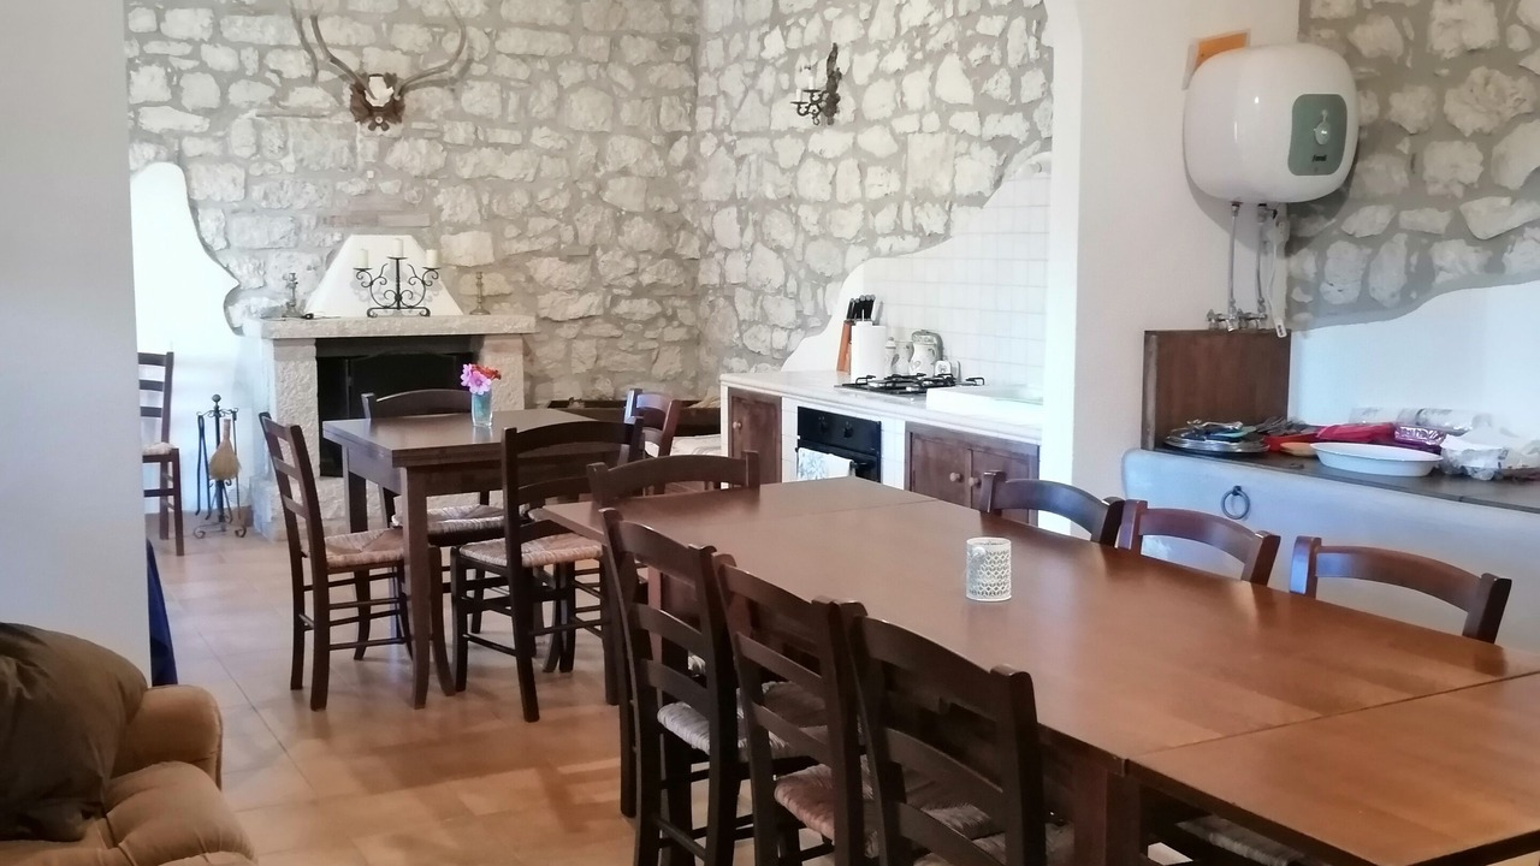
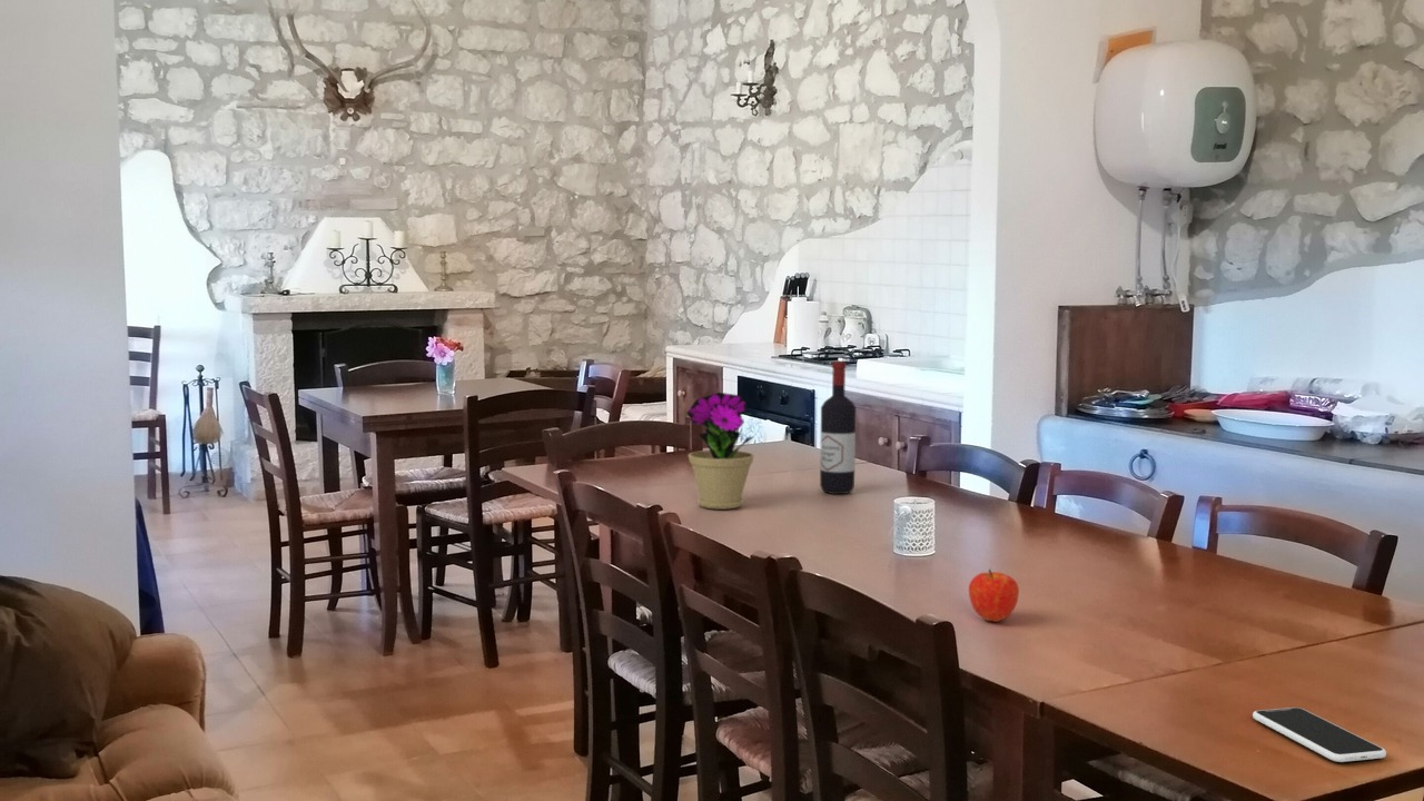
+ smartphone [1252,706,1387,763]
+ flower pot [685,392,755,510]
+ fruit [968,567,1020,623]
+ wine bottle [819,360,857,495]
